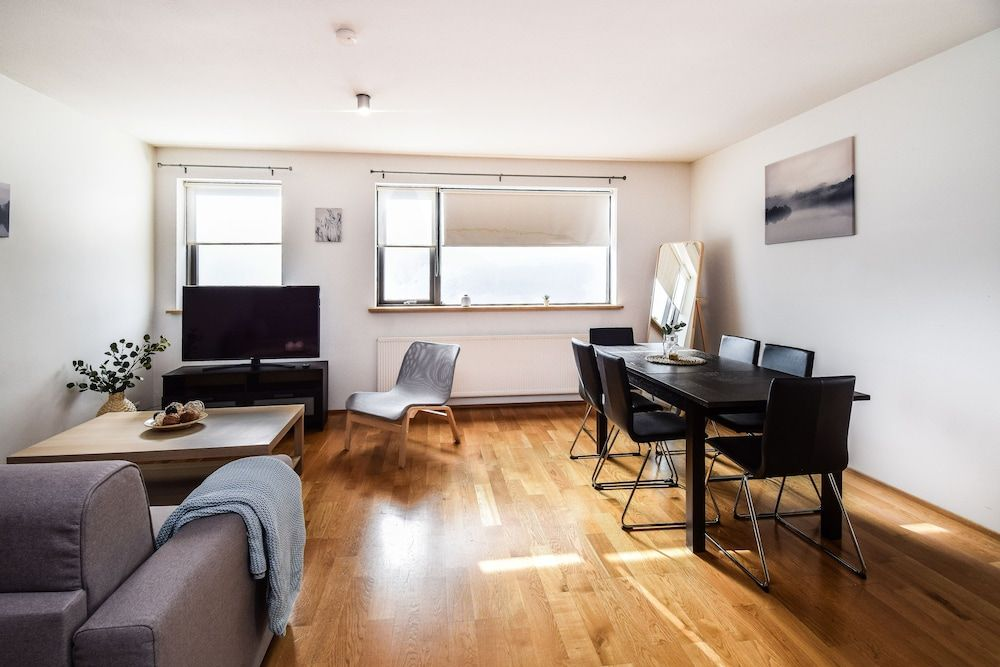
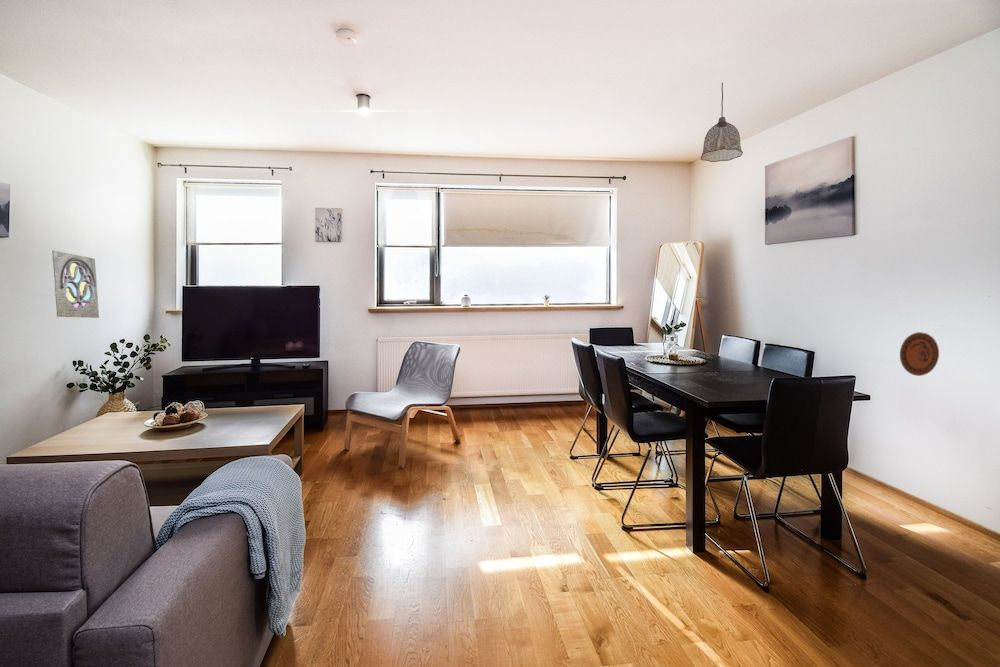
+ decorative plate [899,331,940,377]
+ pendant lamp [700,81,744,163]
+ wall ornament [51,250,100,319]
